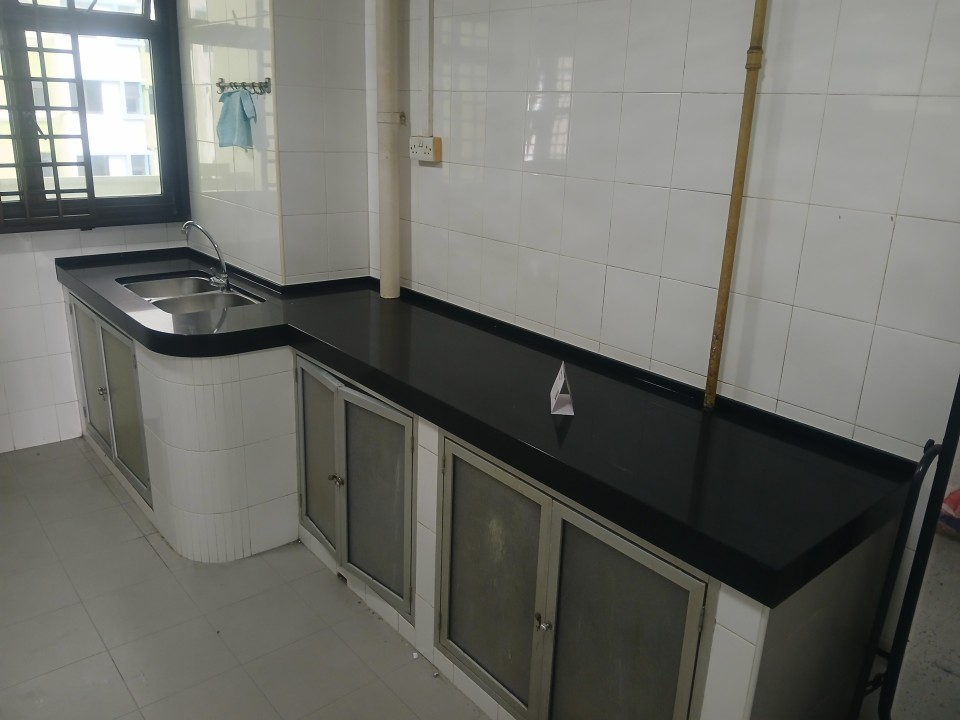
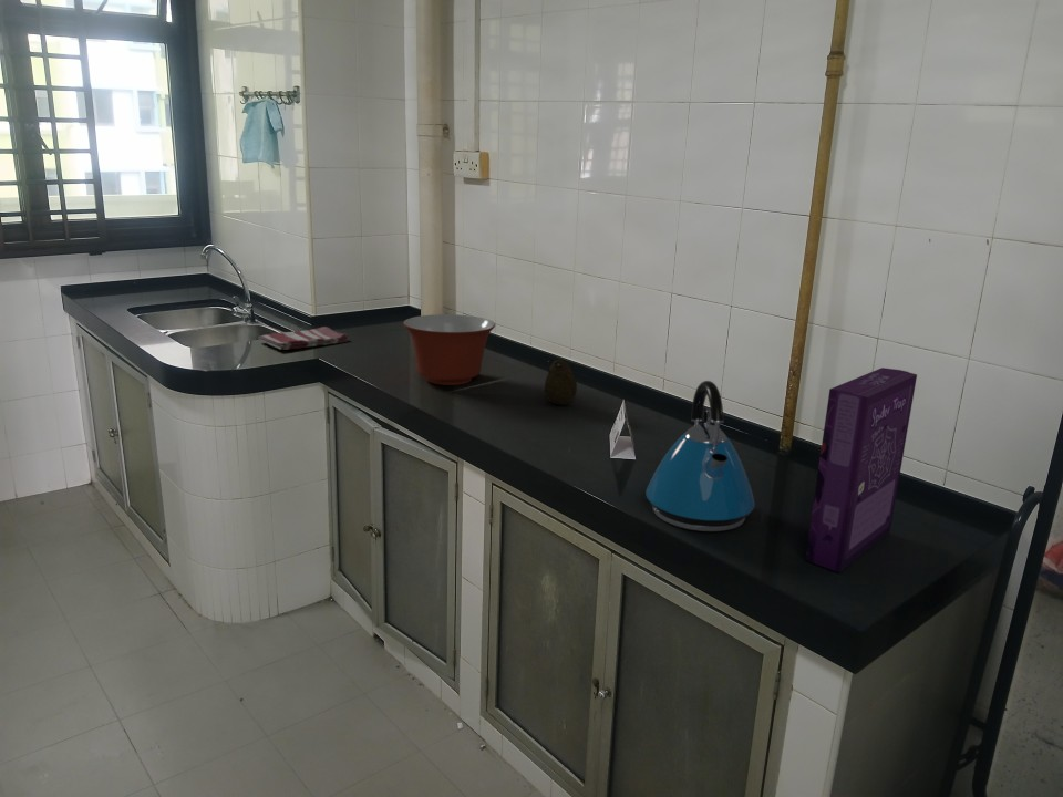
+ fruit [544,359,578,406]
+ mixing bowl [402,313,496,386]
+ dish towel [257,325,349,351]
+ cereal box [804,366,918,573]
+ kettle [644,380,755,532]
